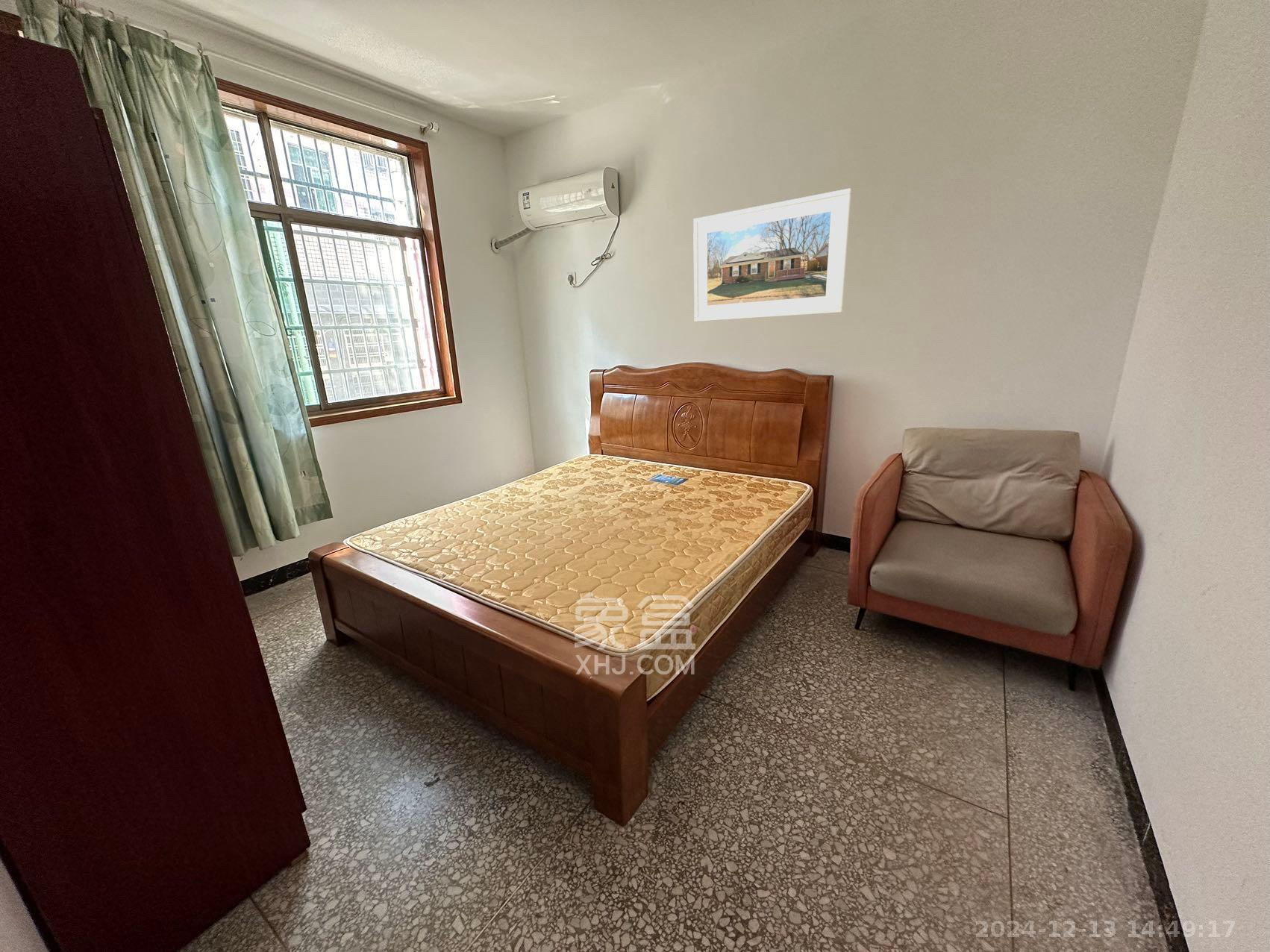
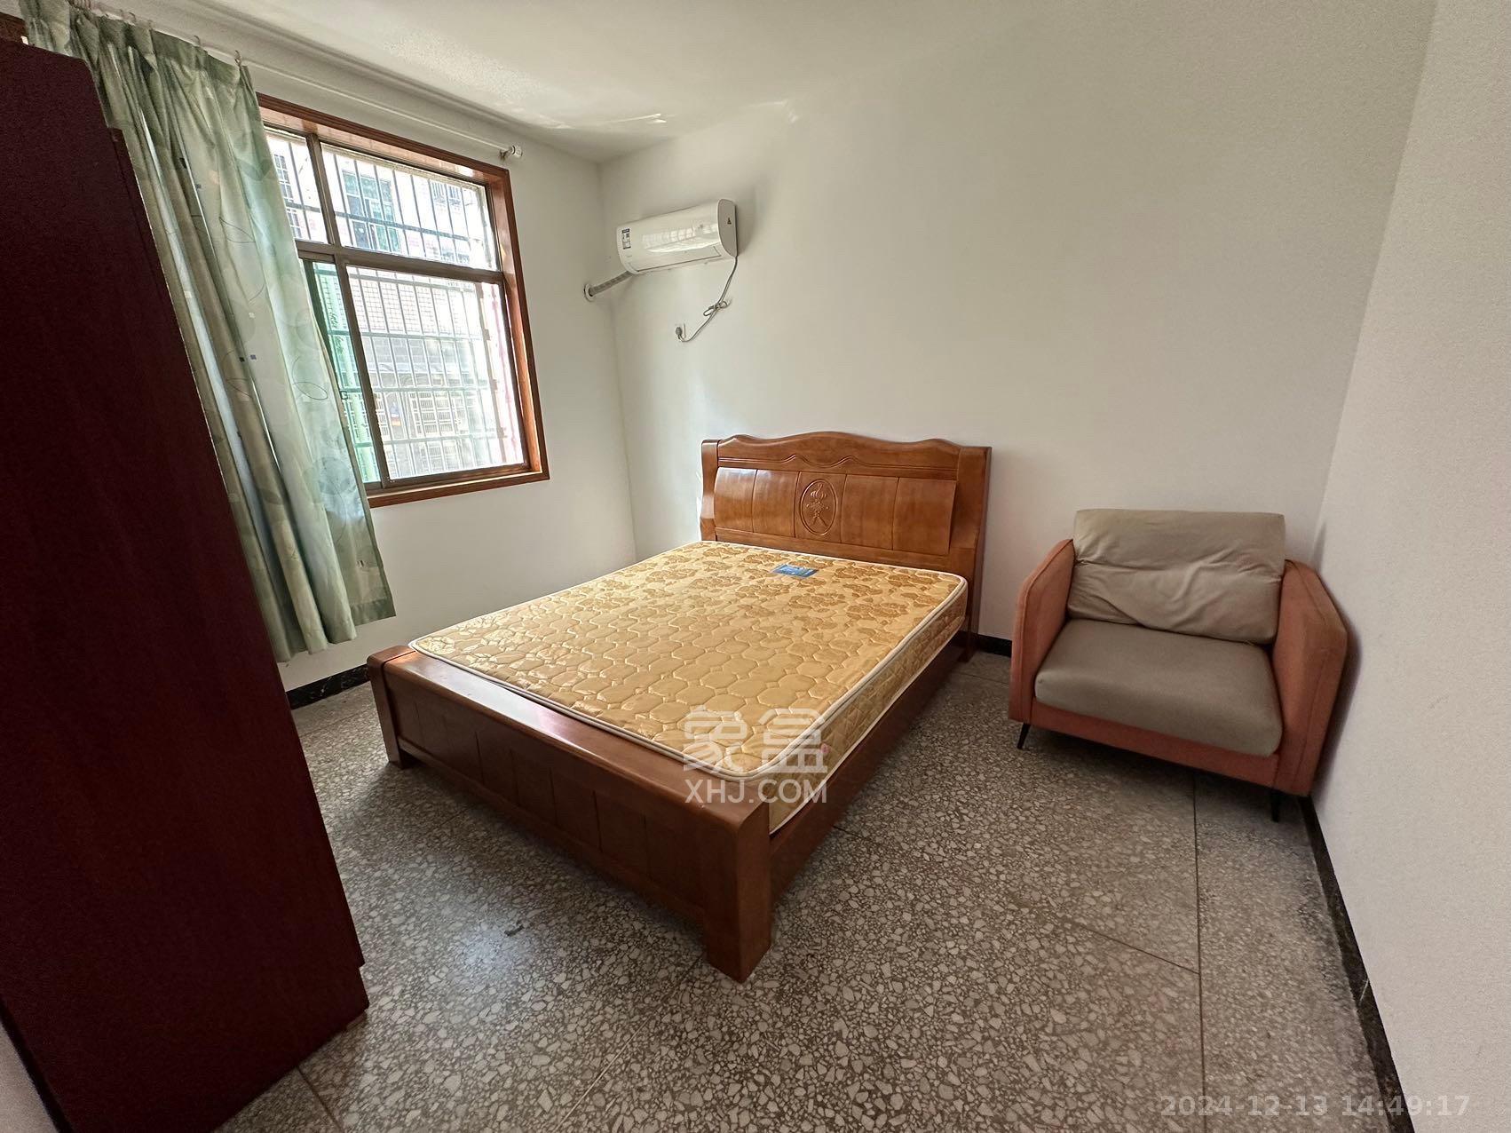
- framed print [692,187,852,322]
